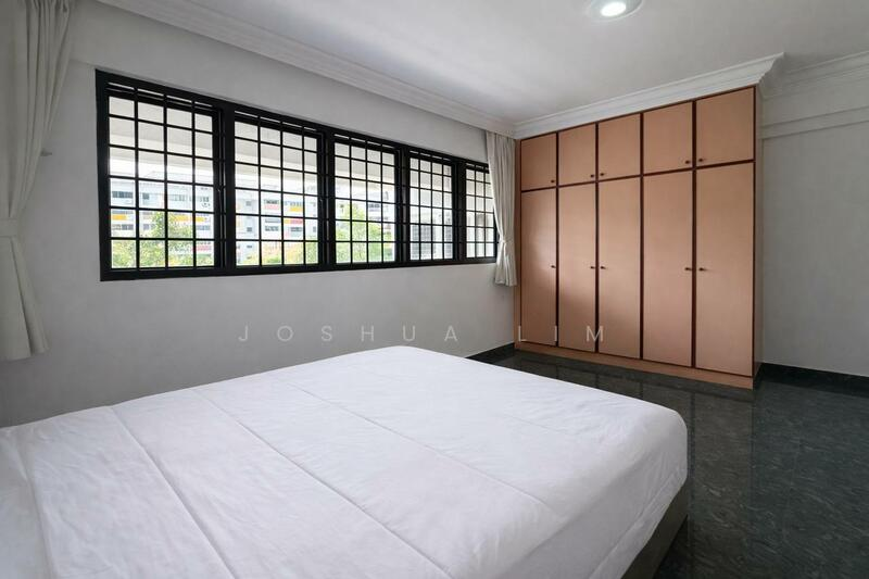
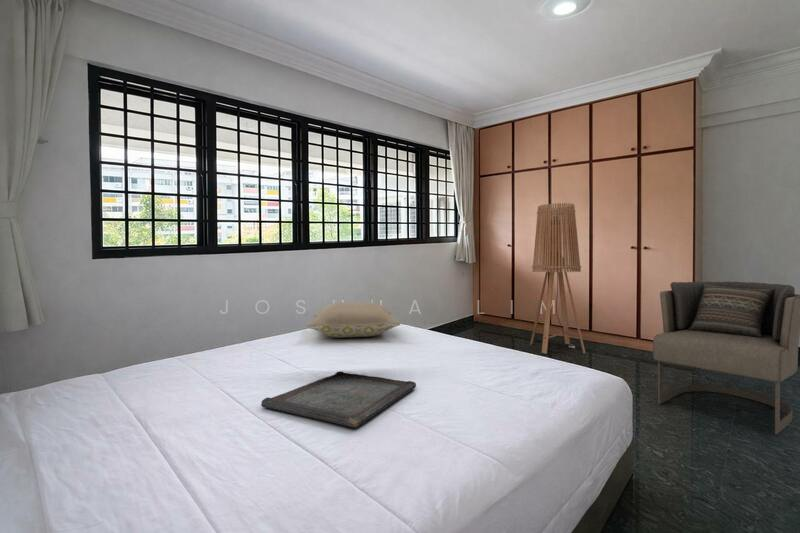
+ pillow [306,301,401,339]
+ floor lamp [529,202,586,355]
+ serving tray [260,370,417,429]
+ armchair [652,281,800,435]
